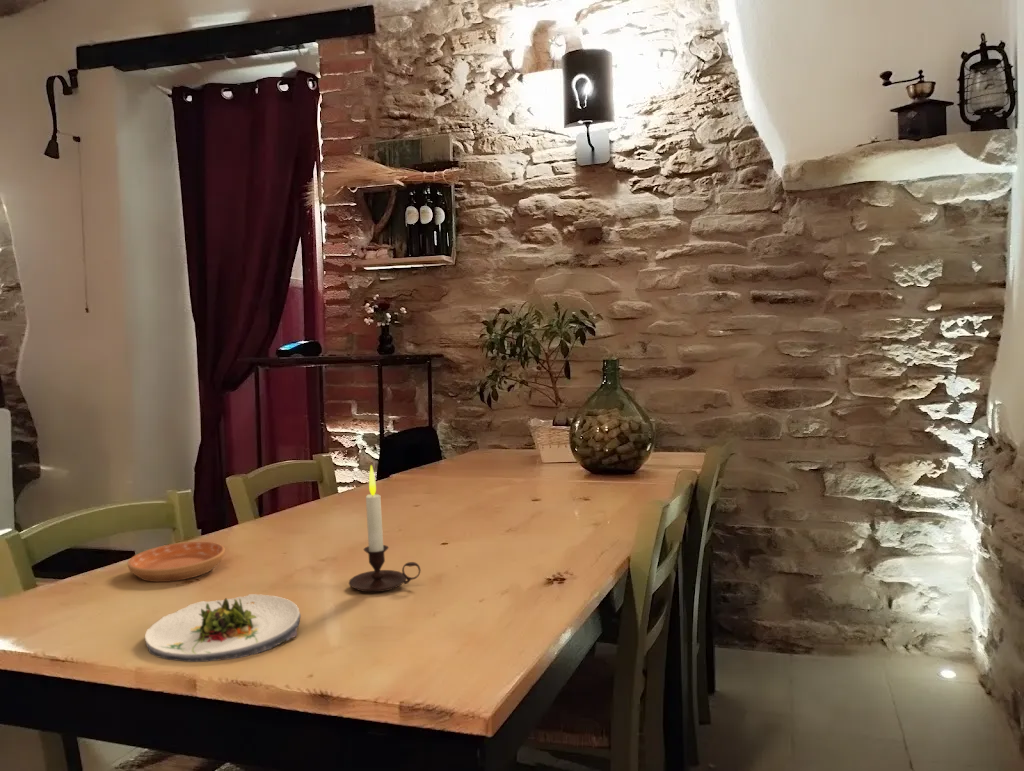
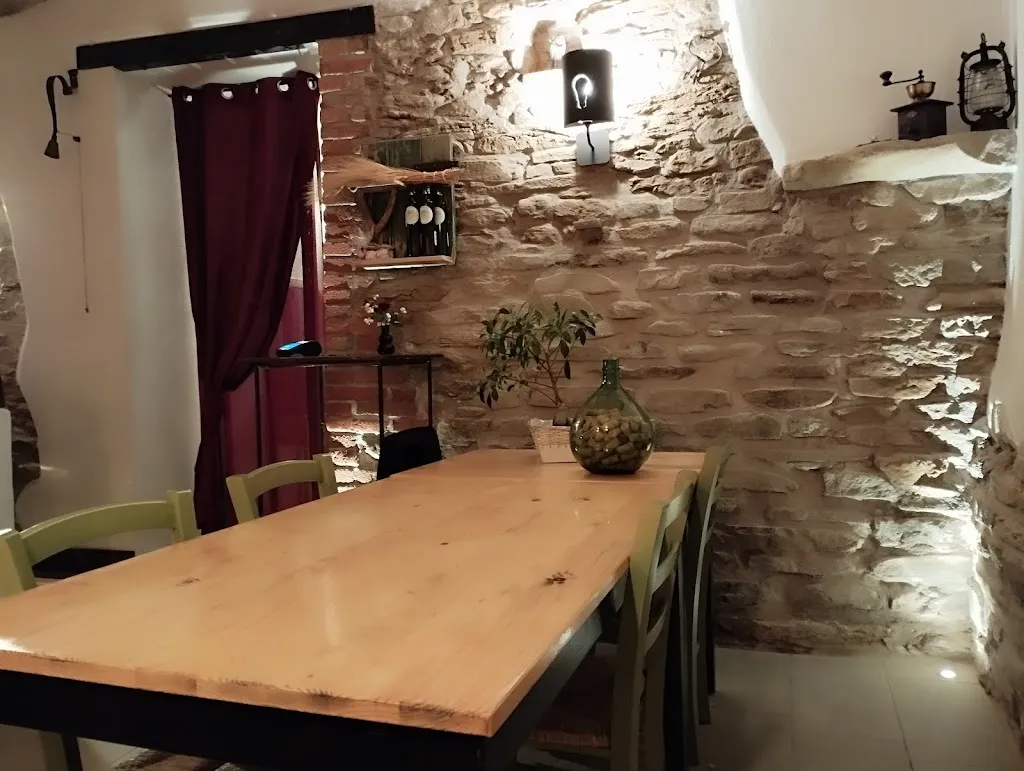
- salad plate [144,593,302,663]
- saucer [127,541,226,583]
- candle [348,464,421,593]
